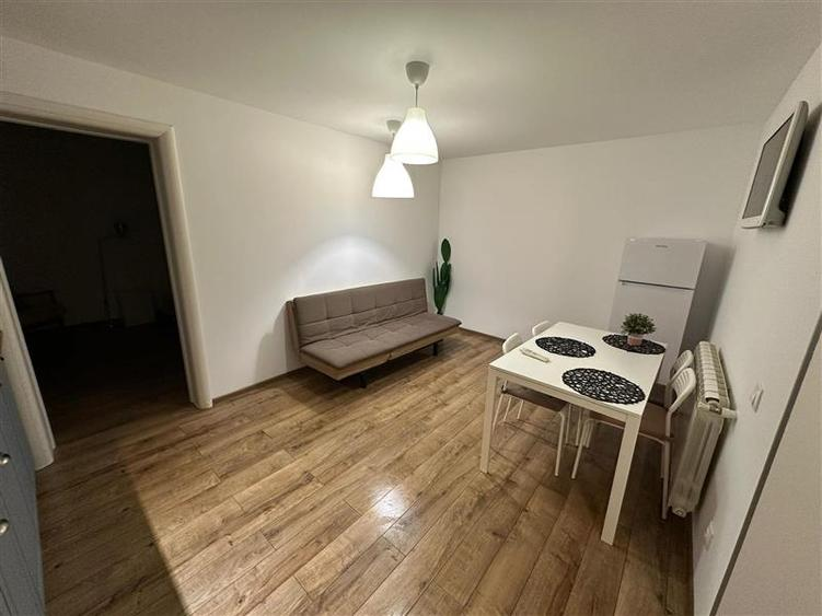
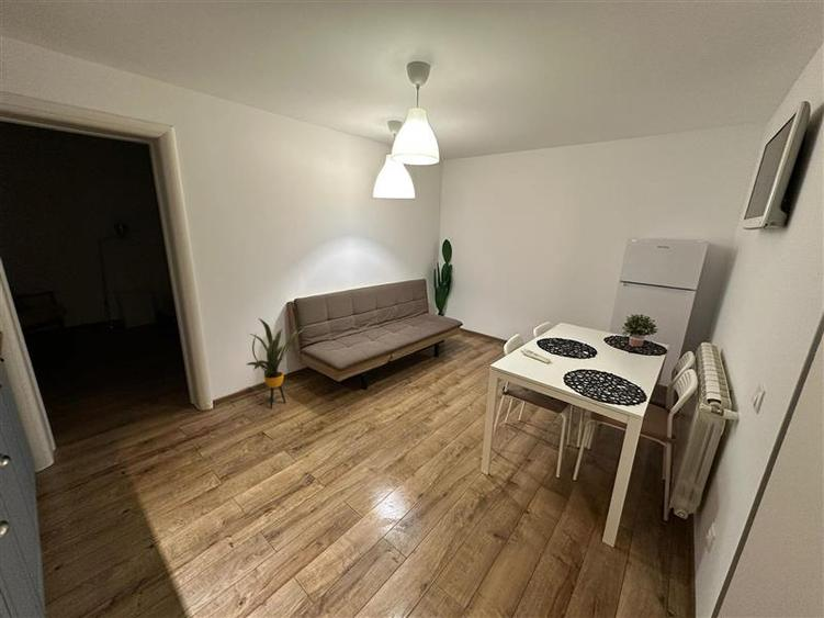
+ house plant [246,317,305,409]
